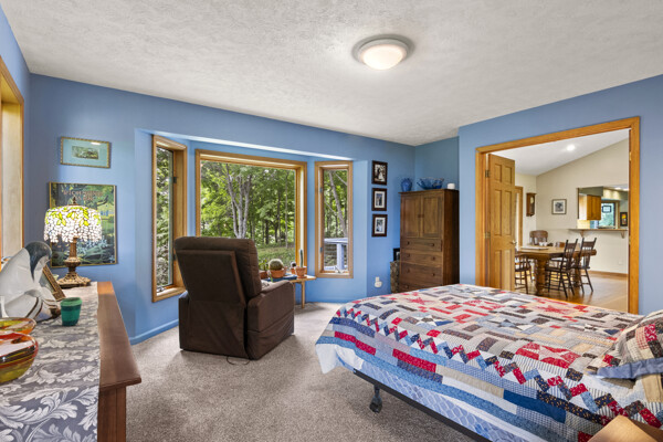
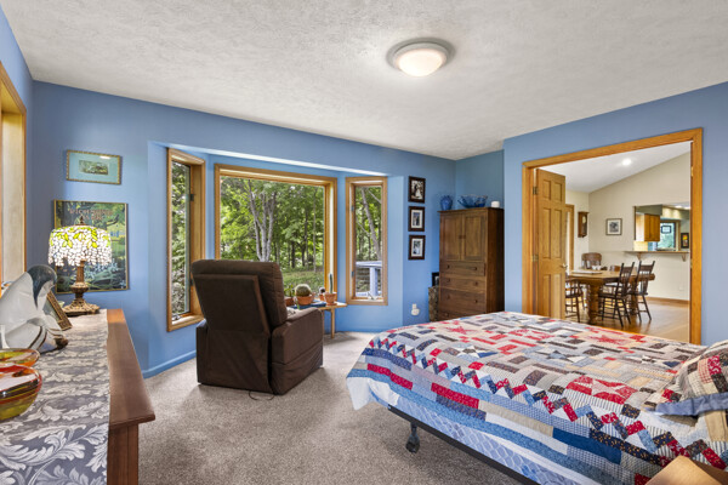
- cup [59,296,84,327]
